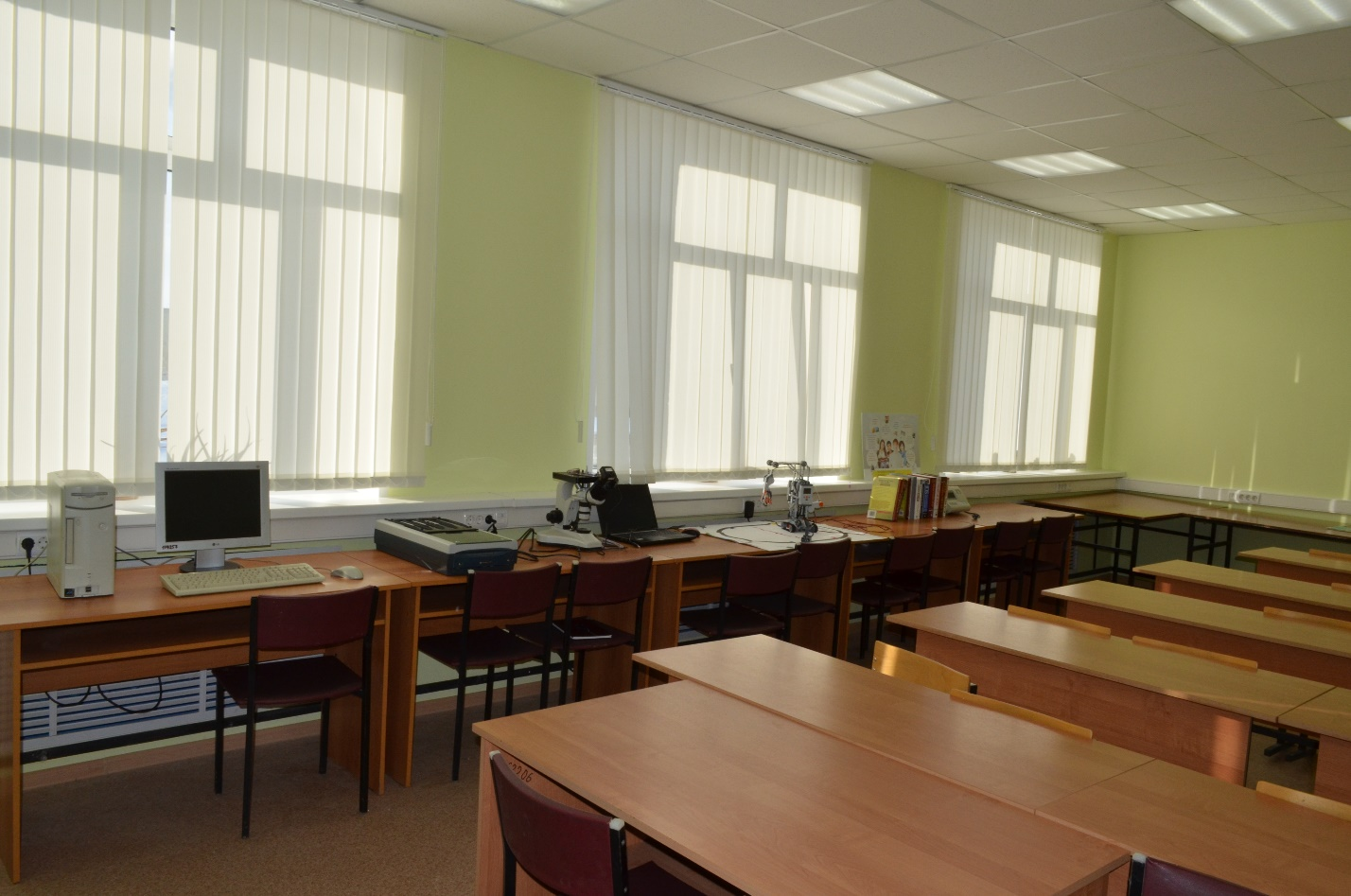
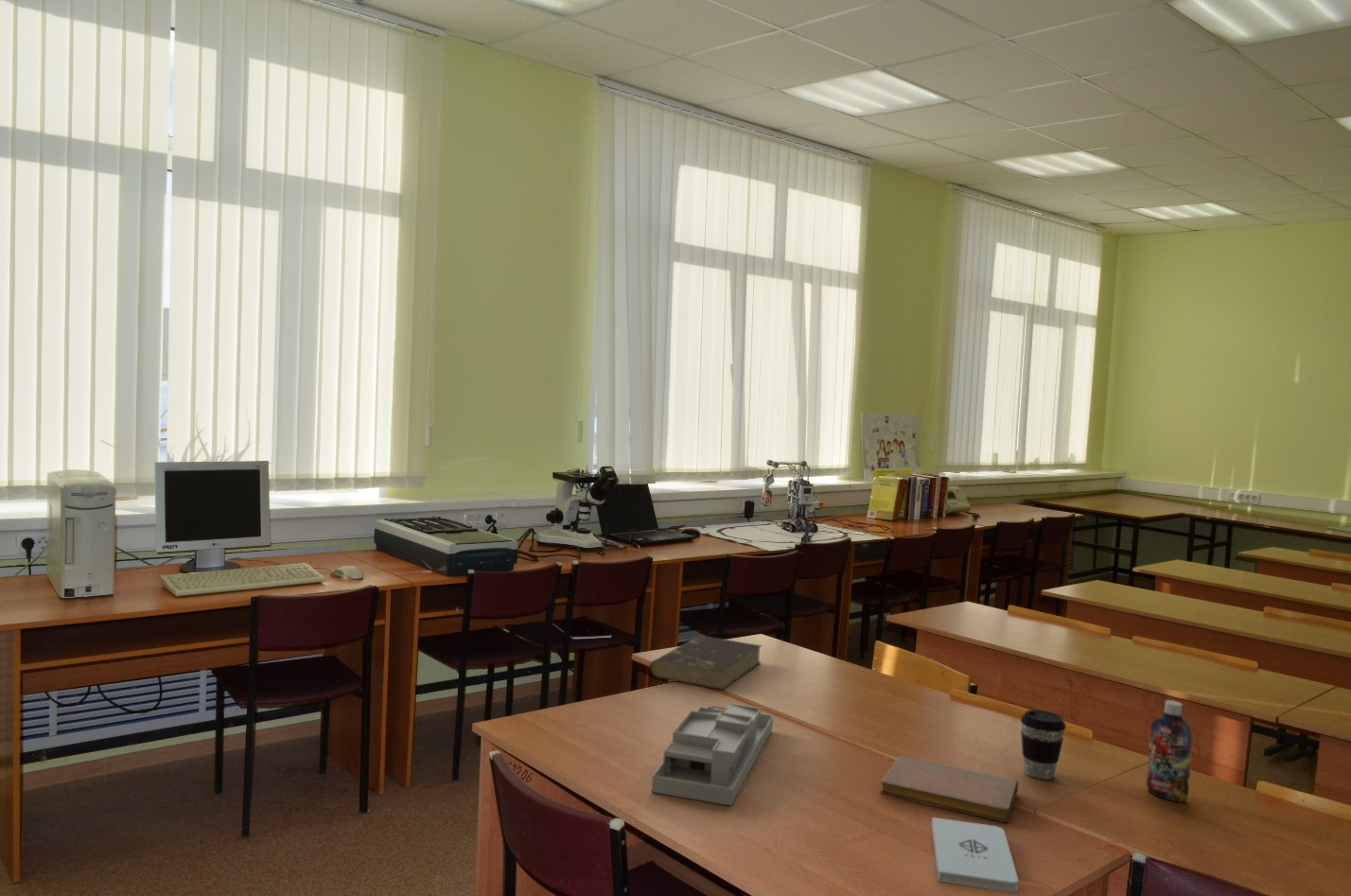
+ notepad [931,817,1019,893]
+ coffee cup [1020,709,1067,781]
+ bottle [1146,699,1193,803]
+ desk organizer [651,703,774,806]
+ notebook [880,755,1020,823]
+ book [649,635,763,691]
